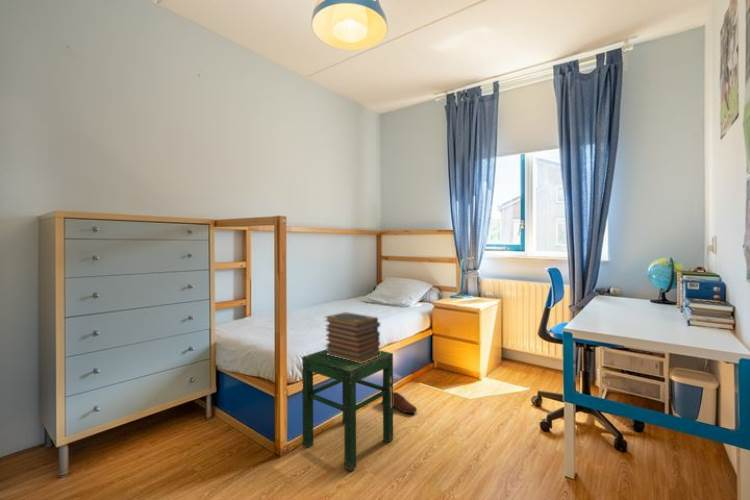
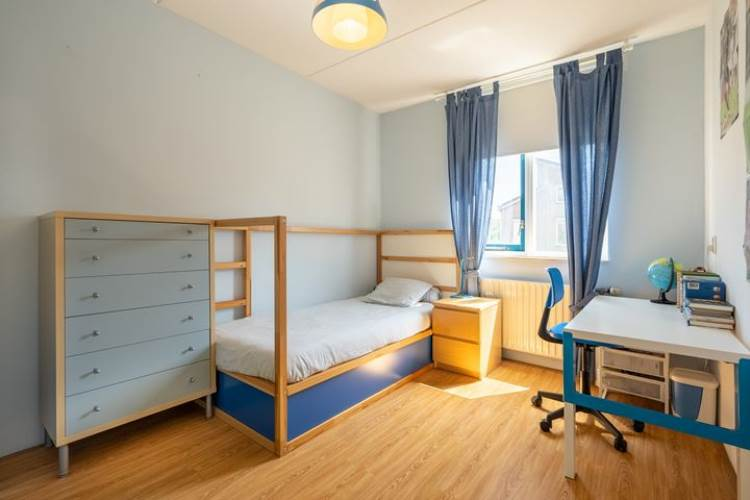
- book stack [324,311,381,363]
- shoe [381,391,418,414]
- stool [301,349,394,472]
